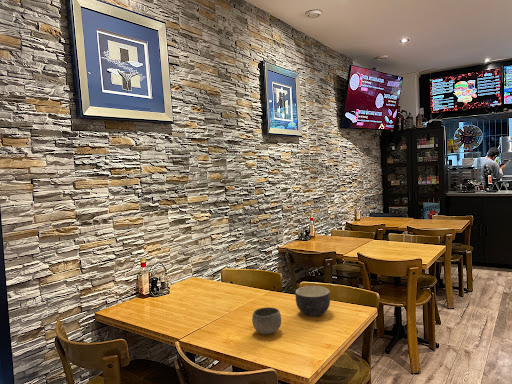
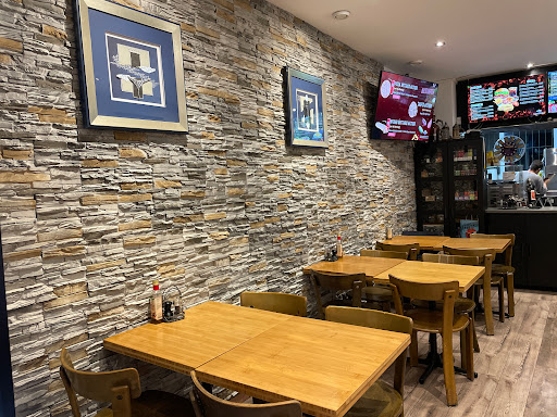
- bowl [251,306,282,335]
- bowl [295,285,331,317]
